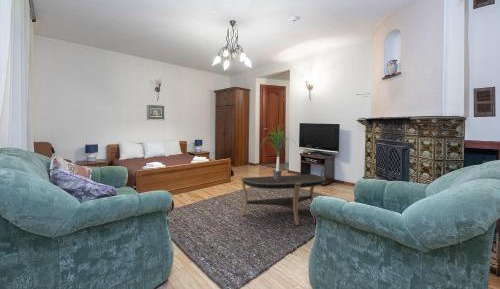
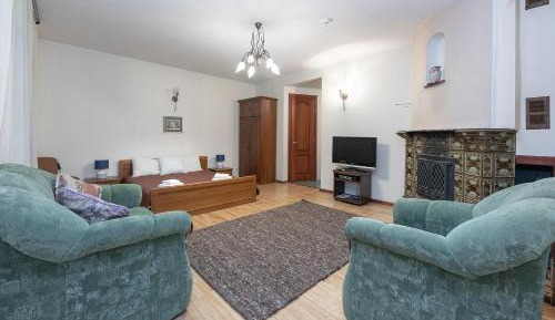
- coffee table [239,173,326,226]
- potted plant [259,124,297,180]
